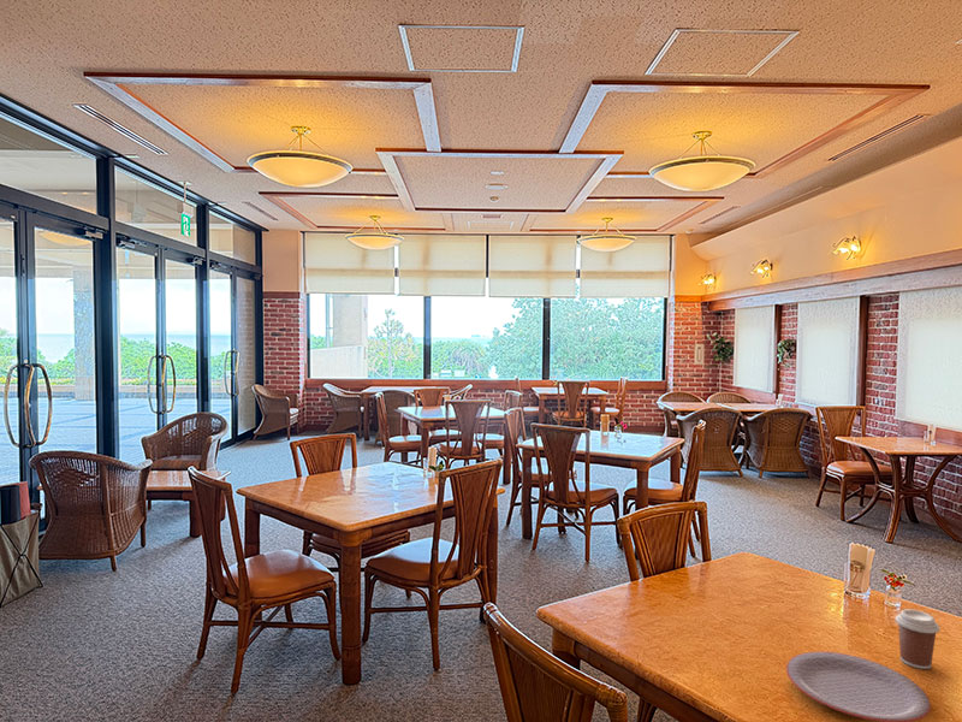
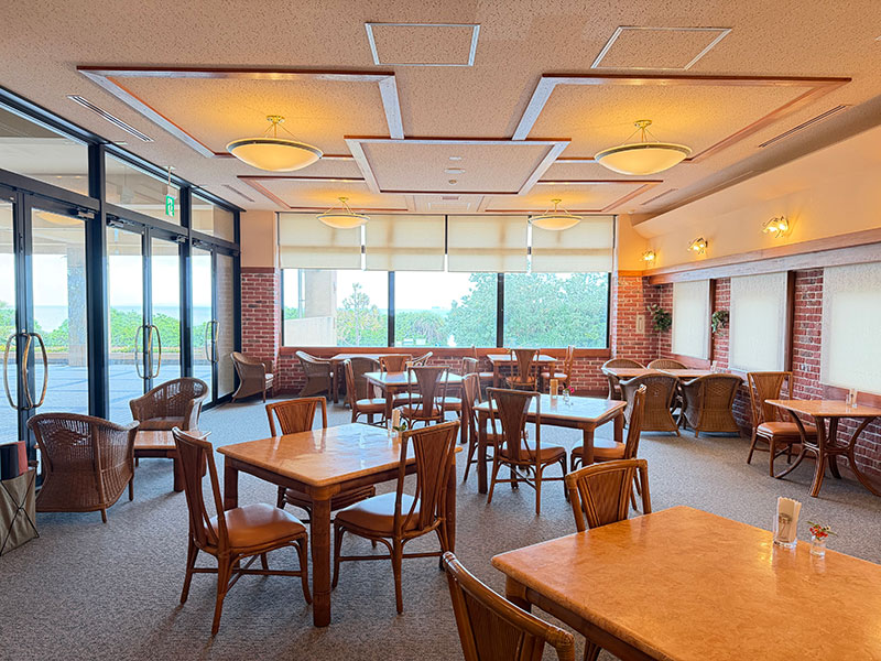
- coffee cup [895,608,940,670]
- plate [785,651,932,722]
